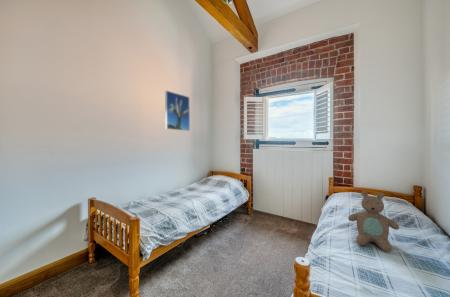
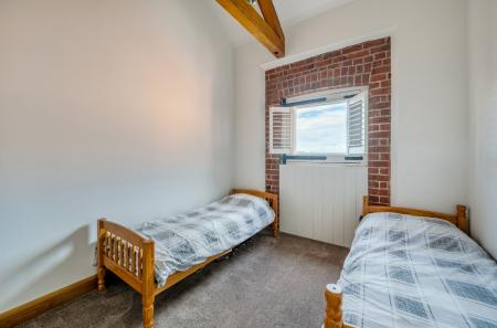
- teddy bear [347,190,400,253]
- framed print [164,90,191,132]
